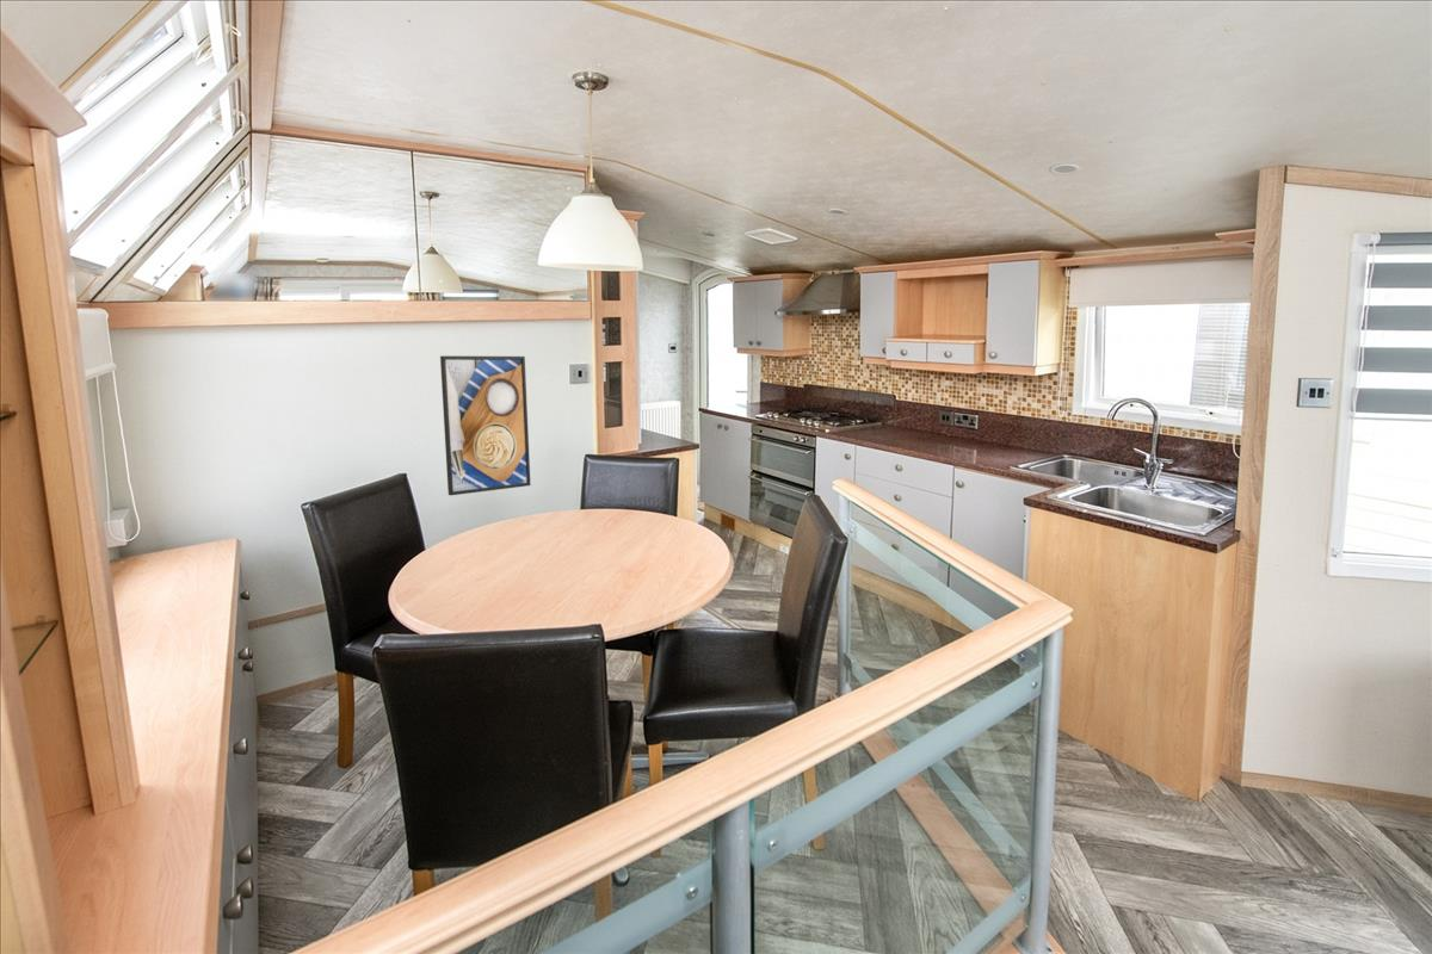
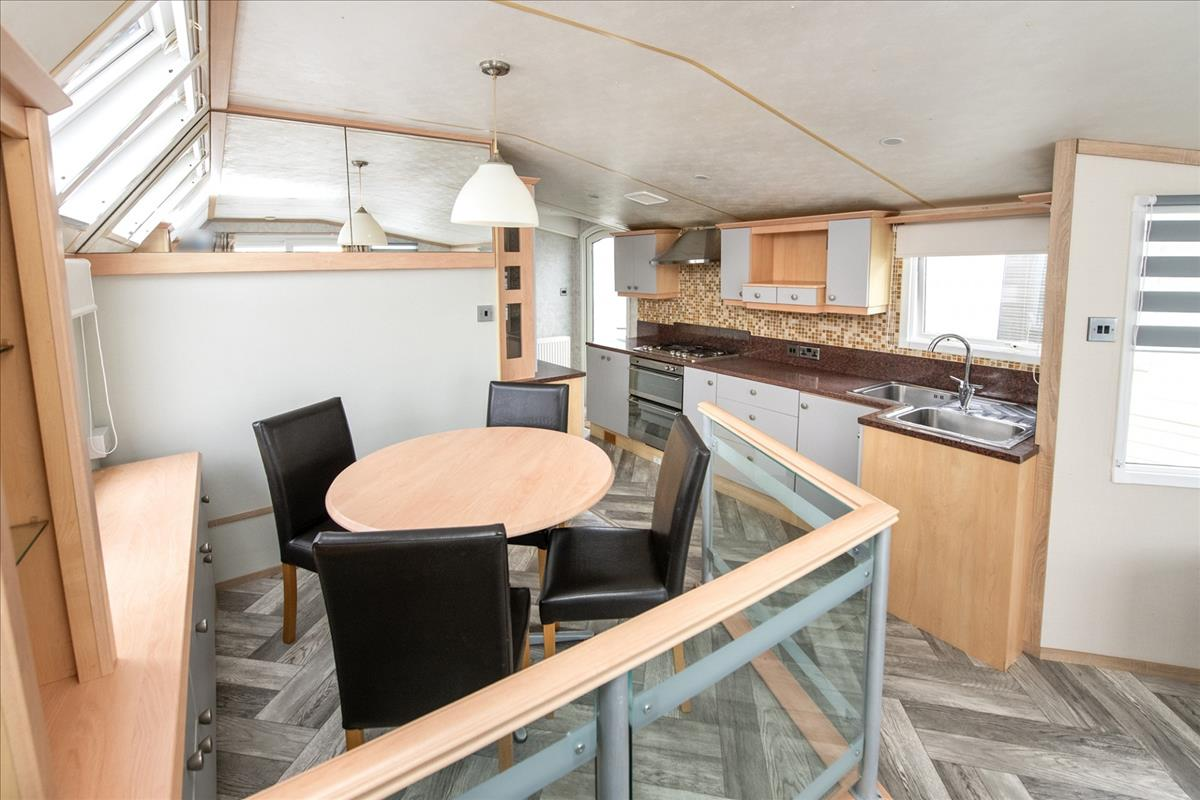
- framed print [439,354,531,496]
